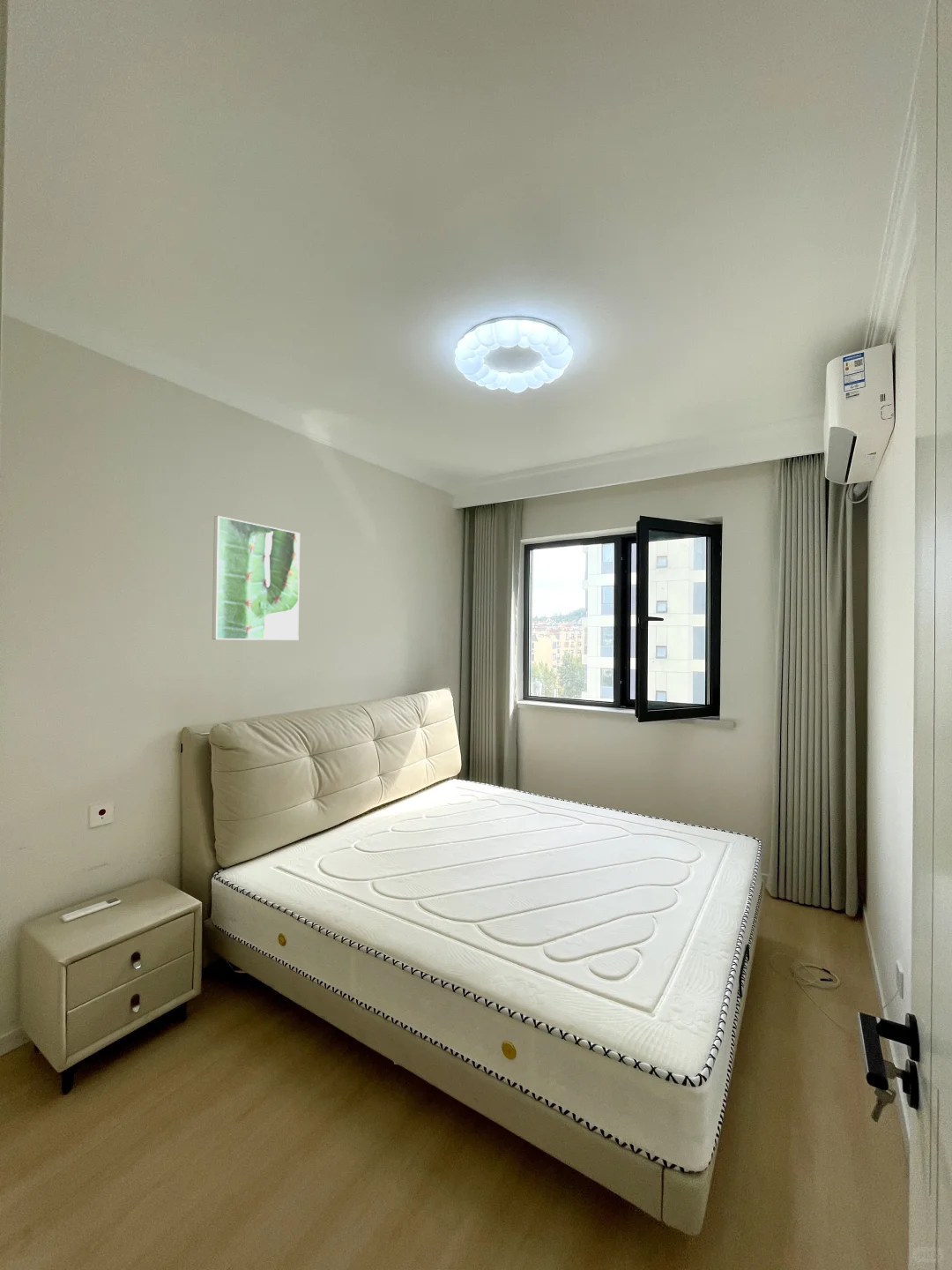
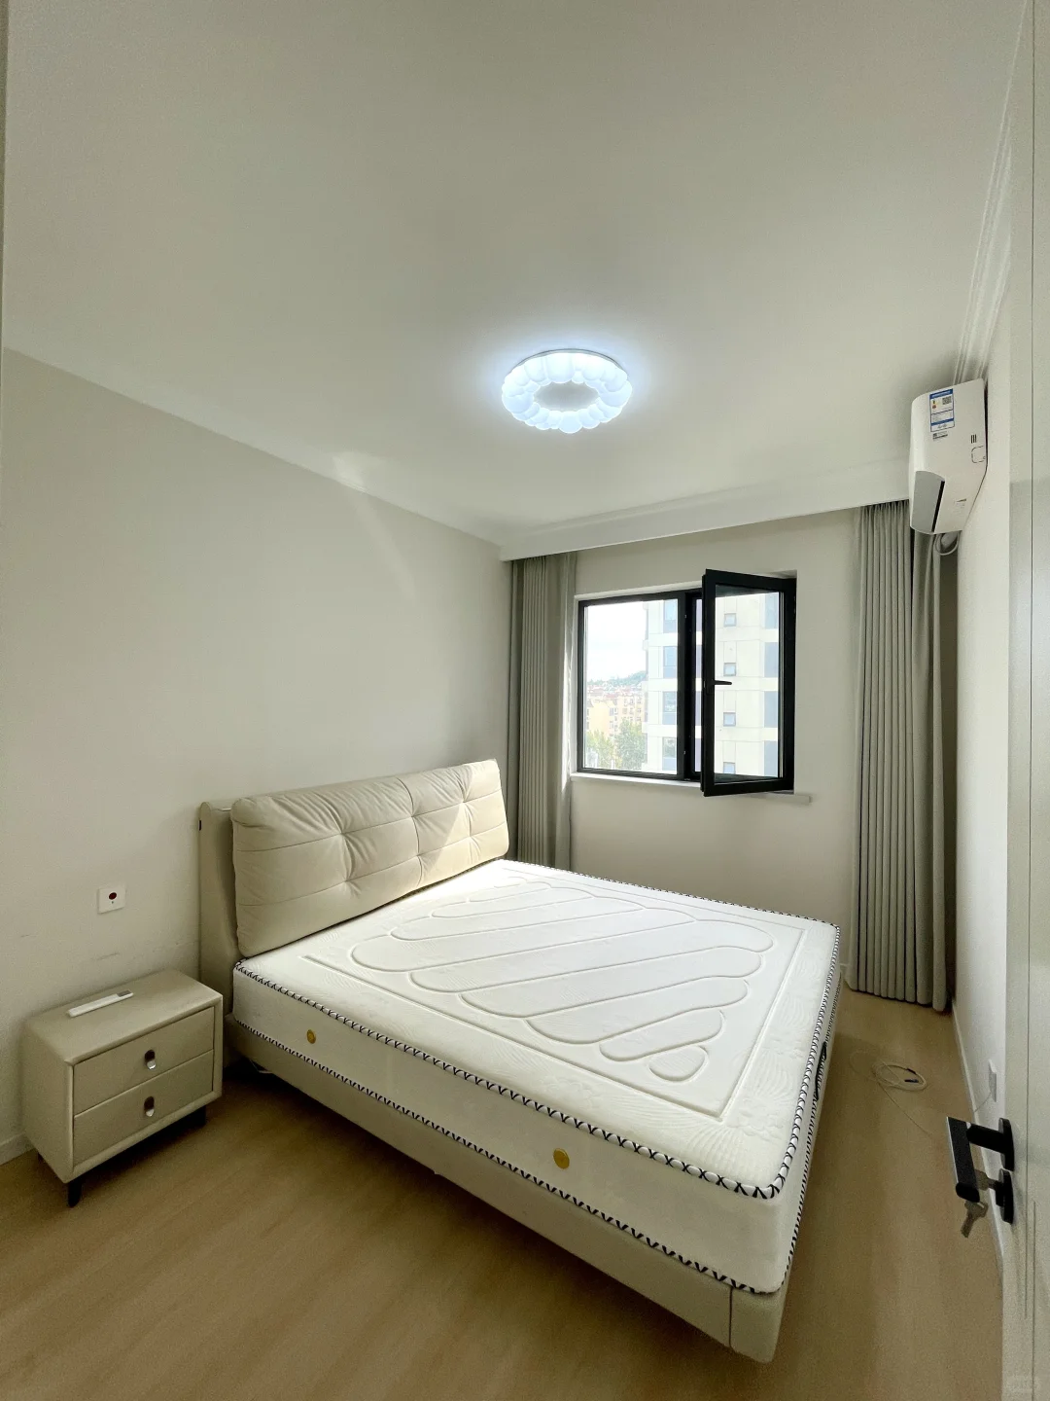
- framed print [212,515,301,641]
